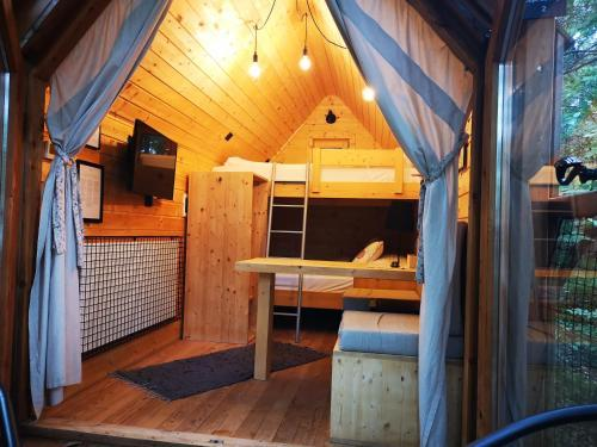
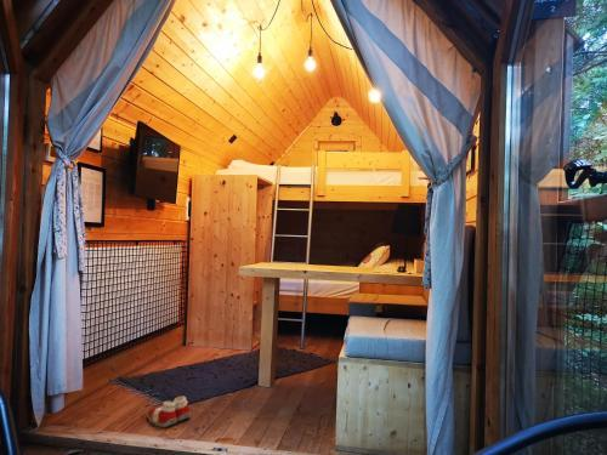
+ slippers [147,394,192,428]
